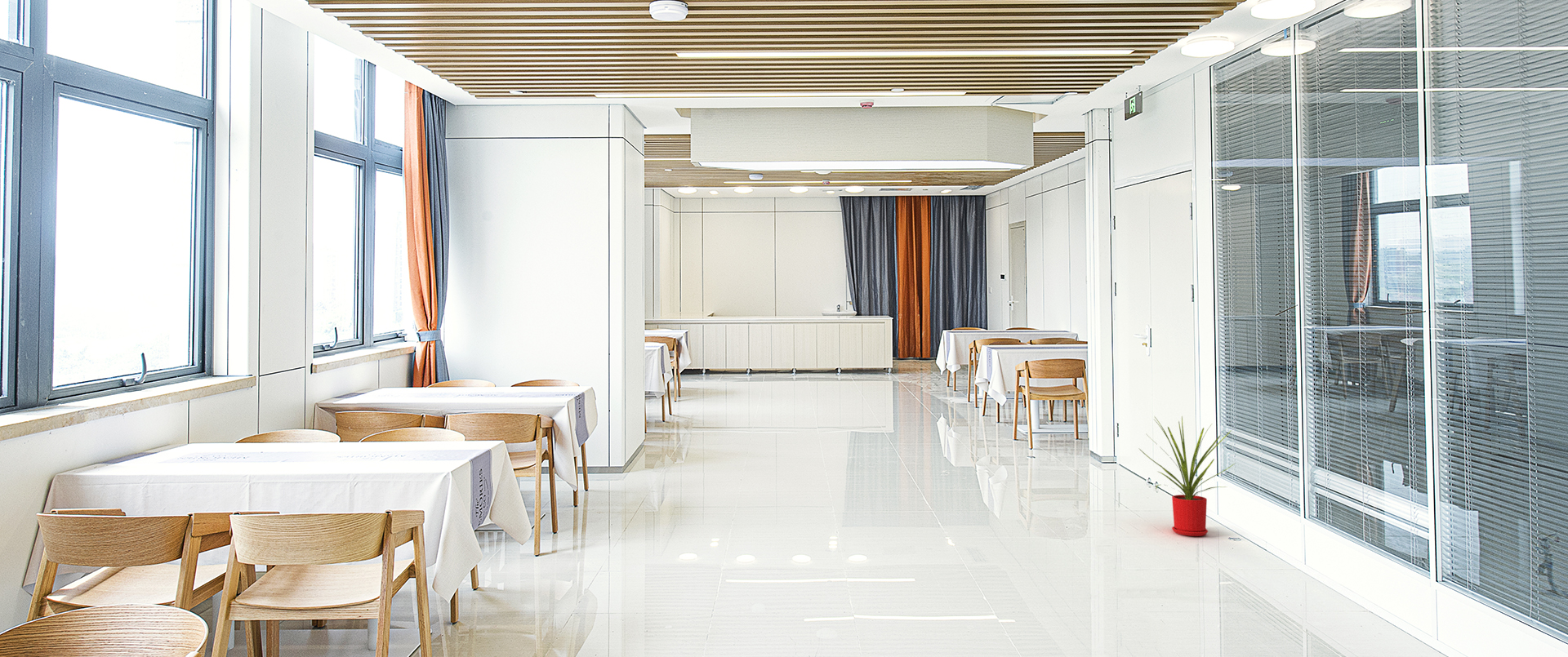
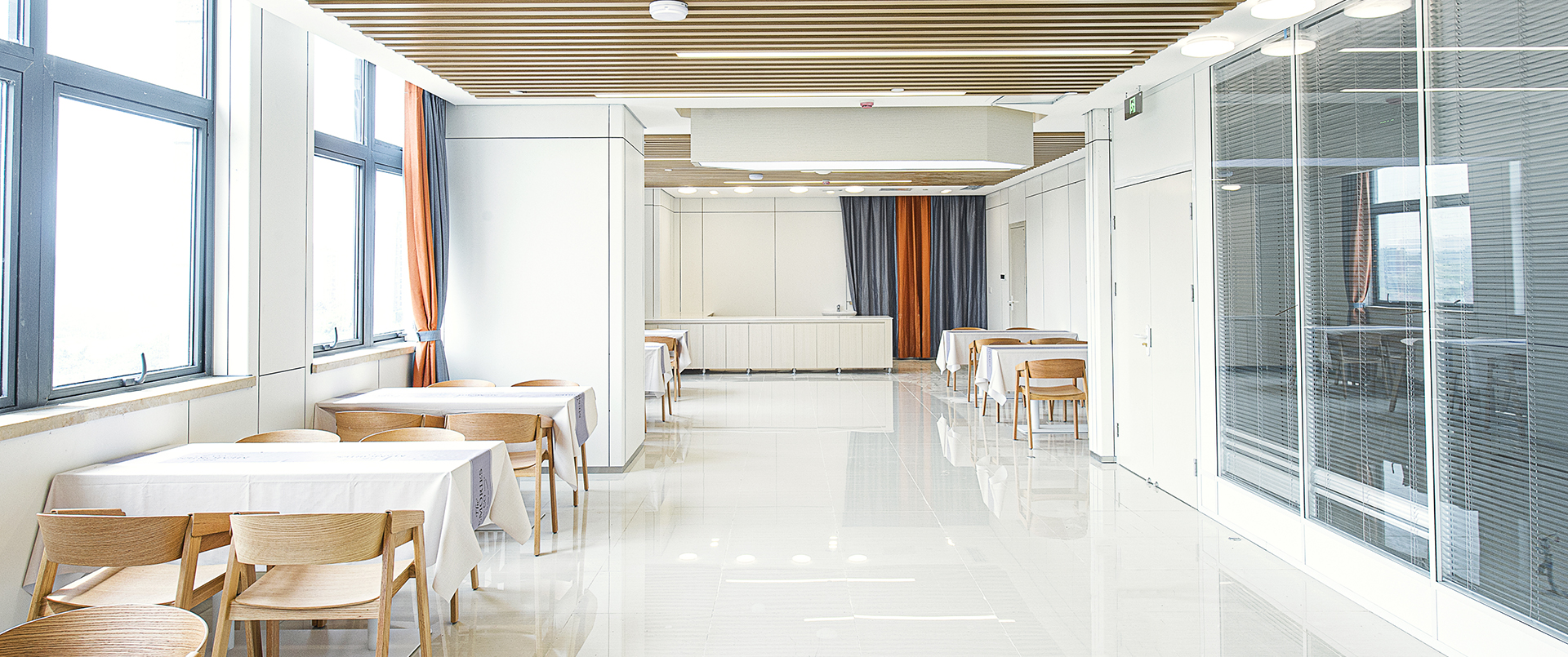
- house plant [1138,415,1236,537]
